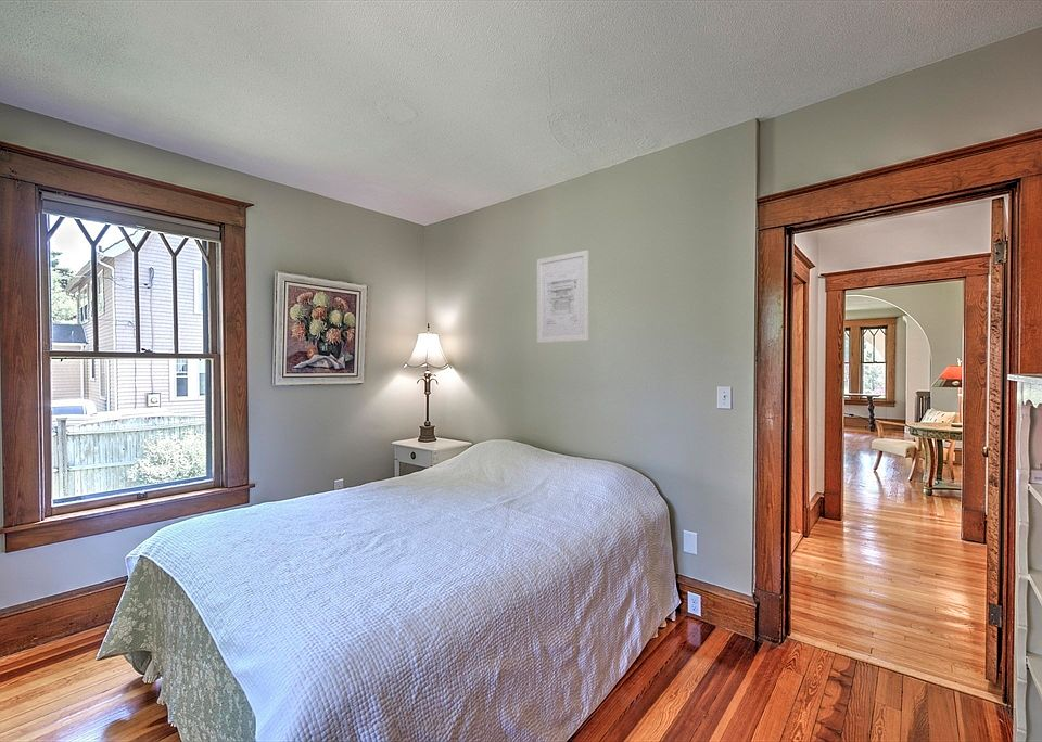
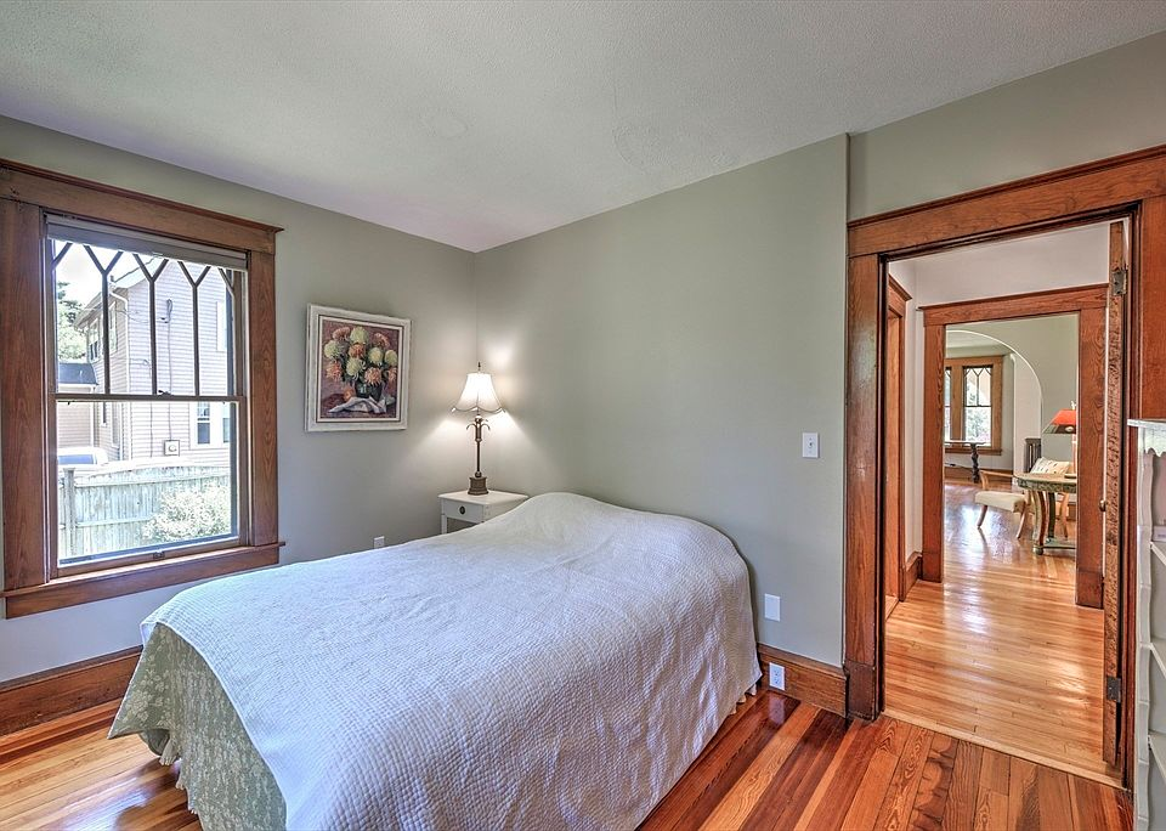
- wall art [536,250,589,344]
